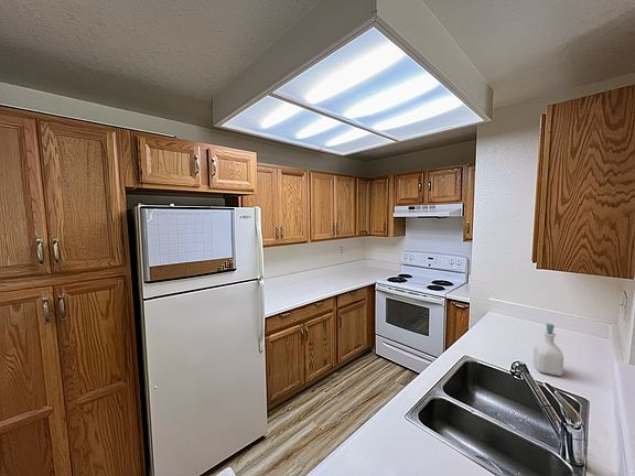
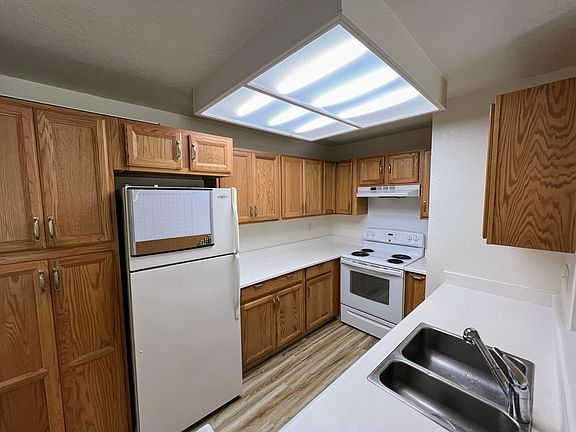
- soap bottle [532,323,564,377]
